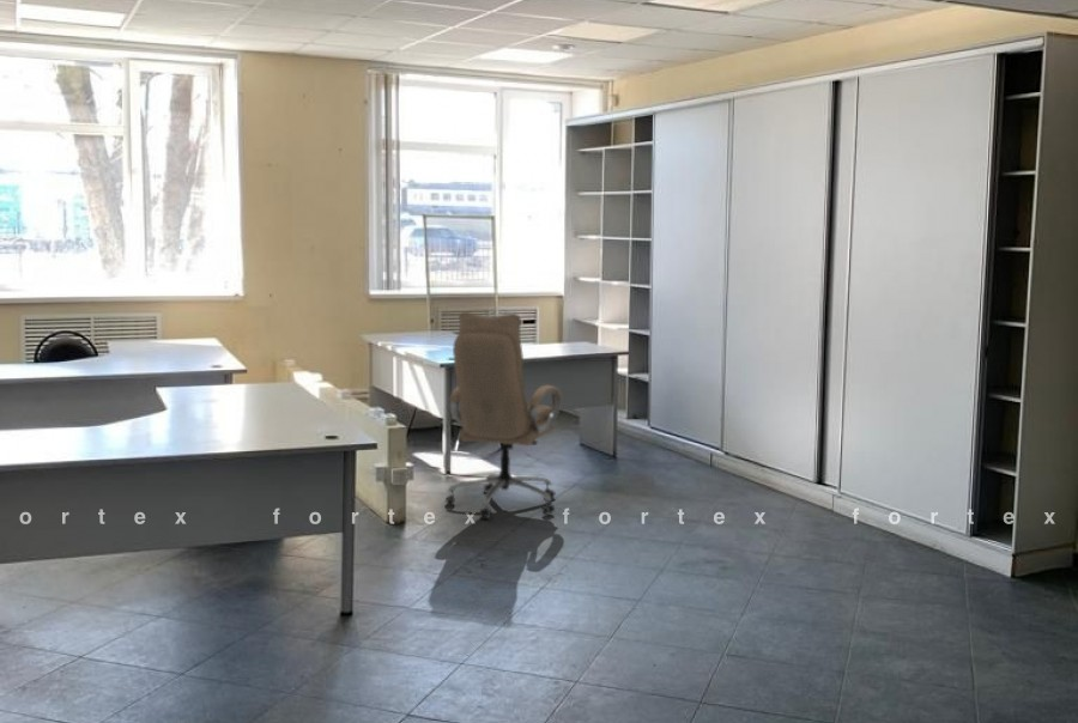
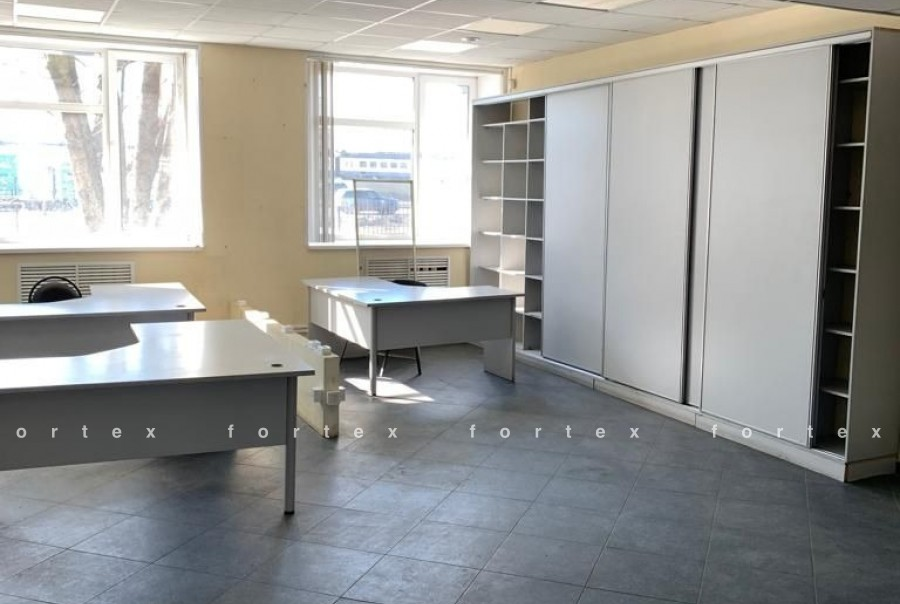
- office chair [444,311,563,520]
